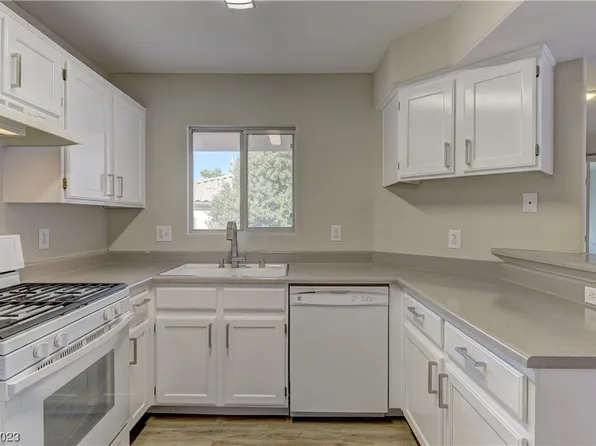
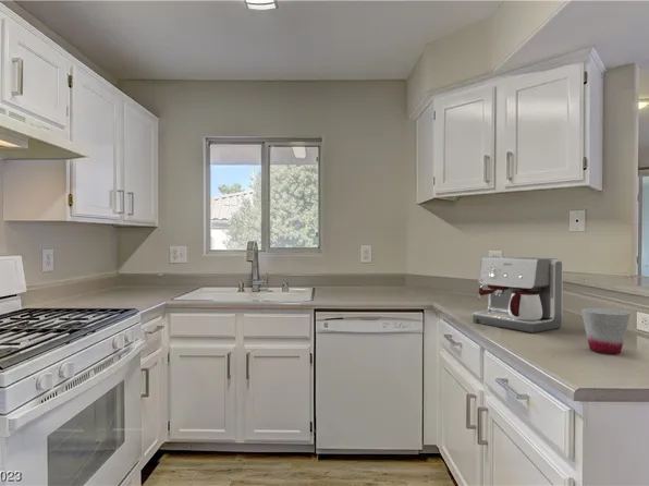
+ coffee maker [472,255,564,333]
+ cup [580,307,632,355]
